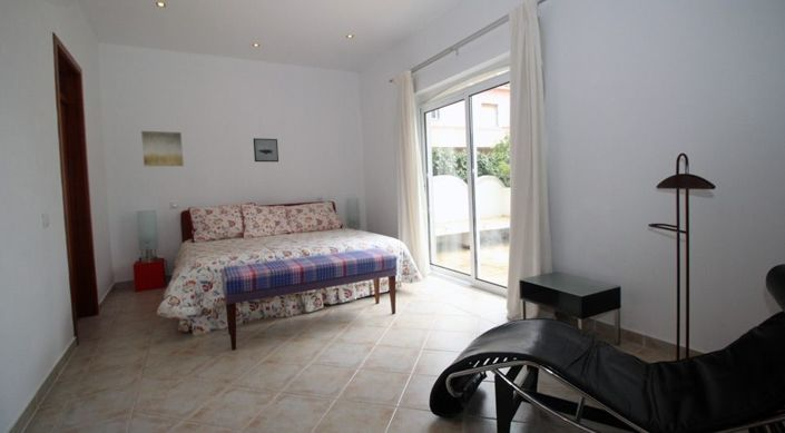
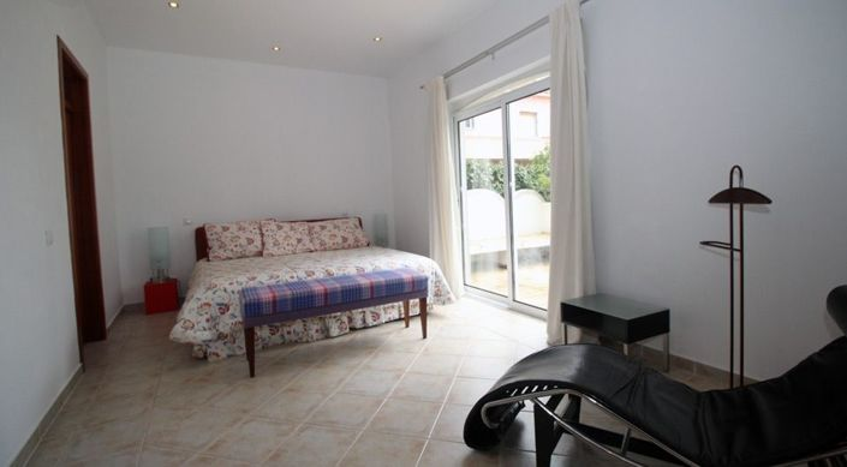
- wall art [140,130,185,167]
- wall art [253,137,279,163]
